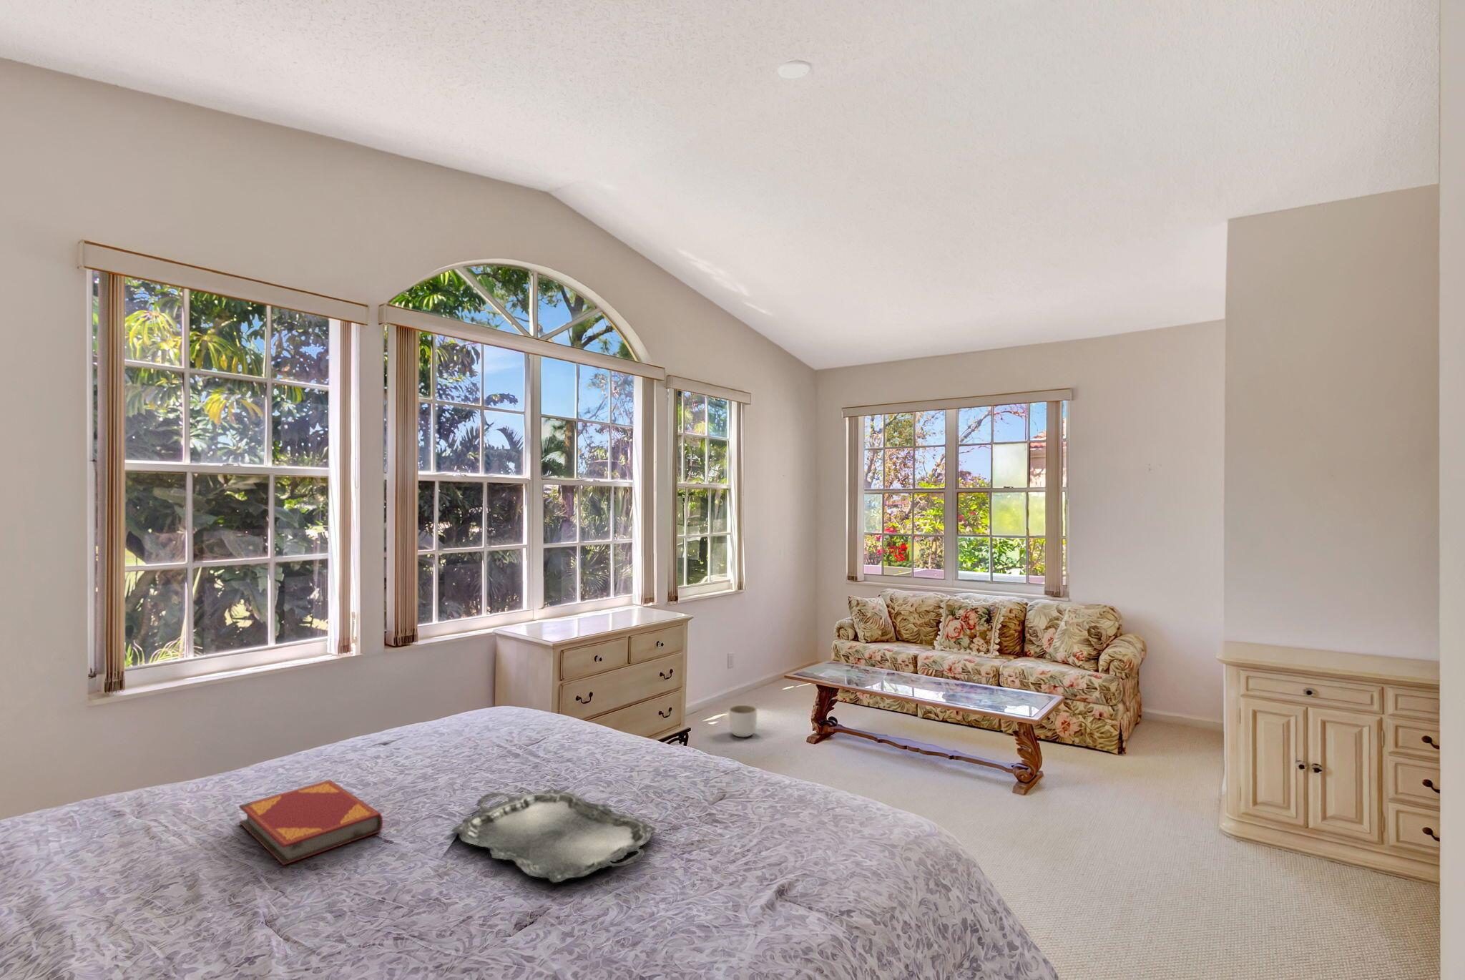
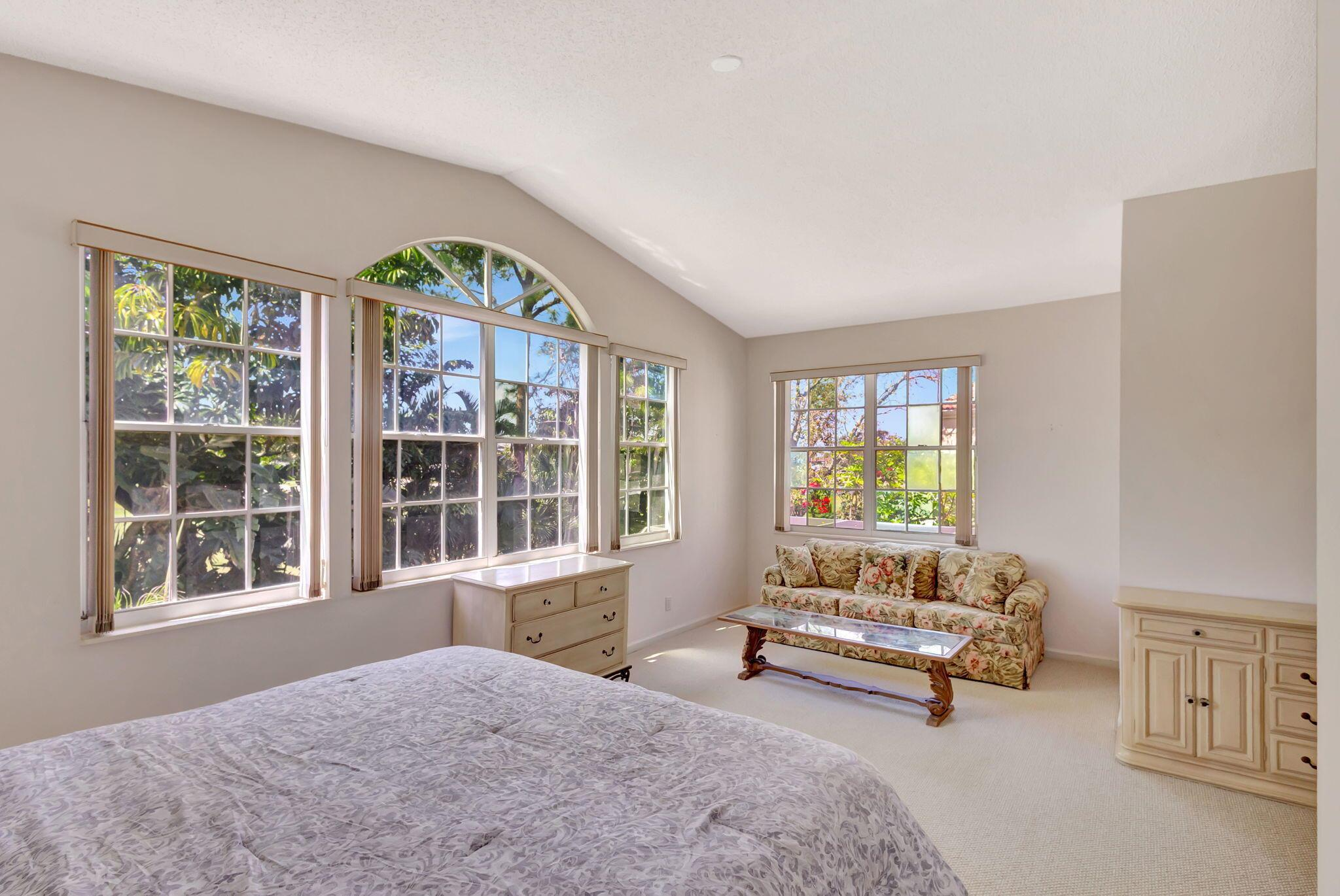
- serving tray [452,789,657,884]
- hardback book [238,779,384,866]
- planter [727,704,758,737]
